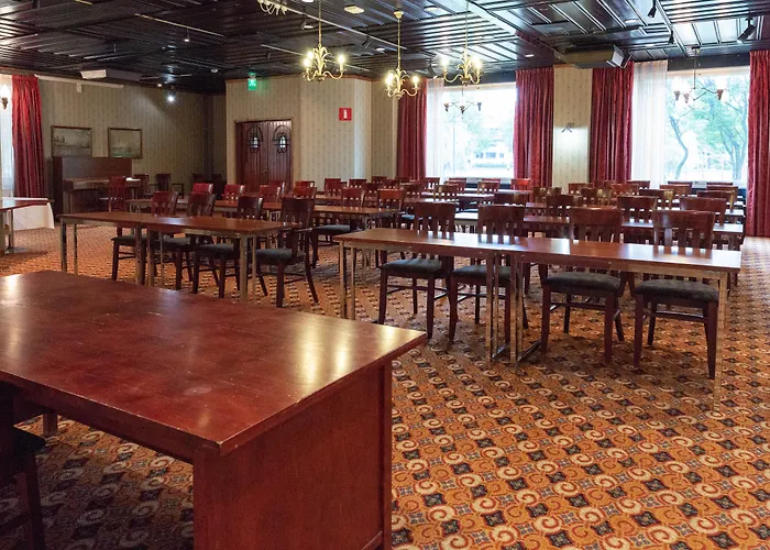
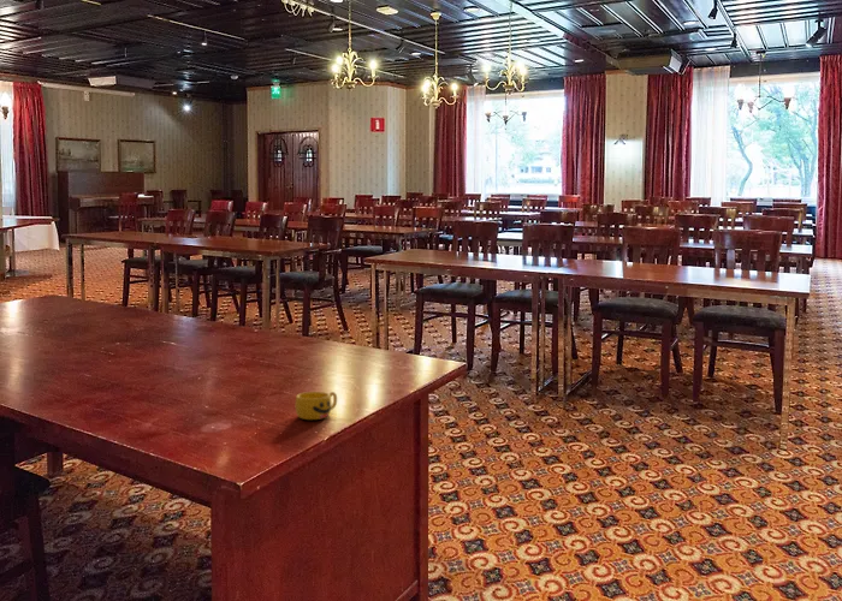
+ cup [295,391,338,421]
